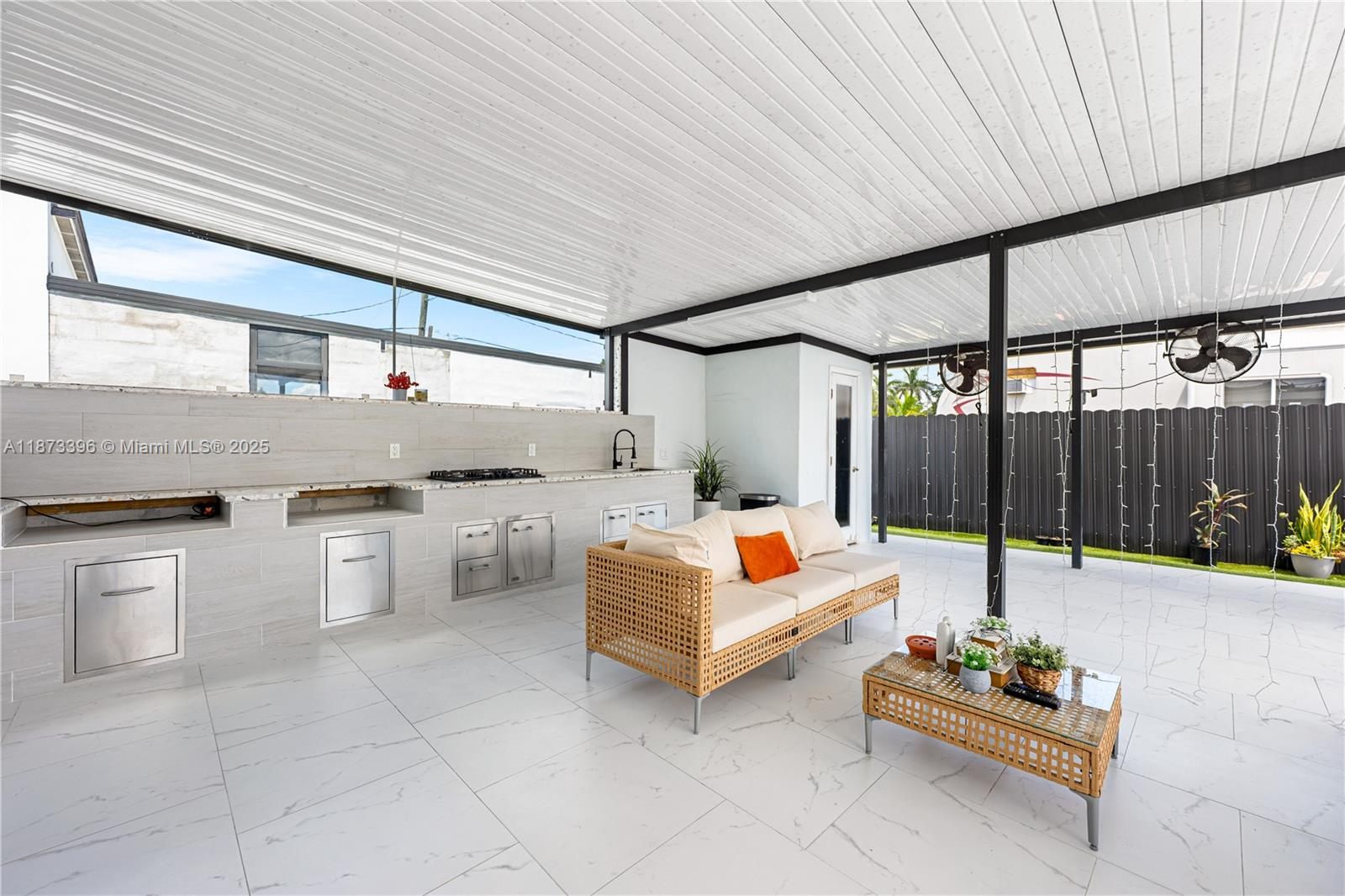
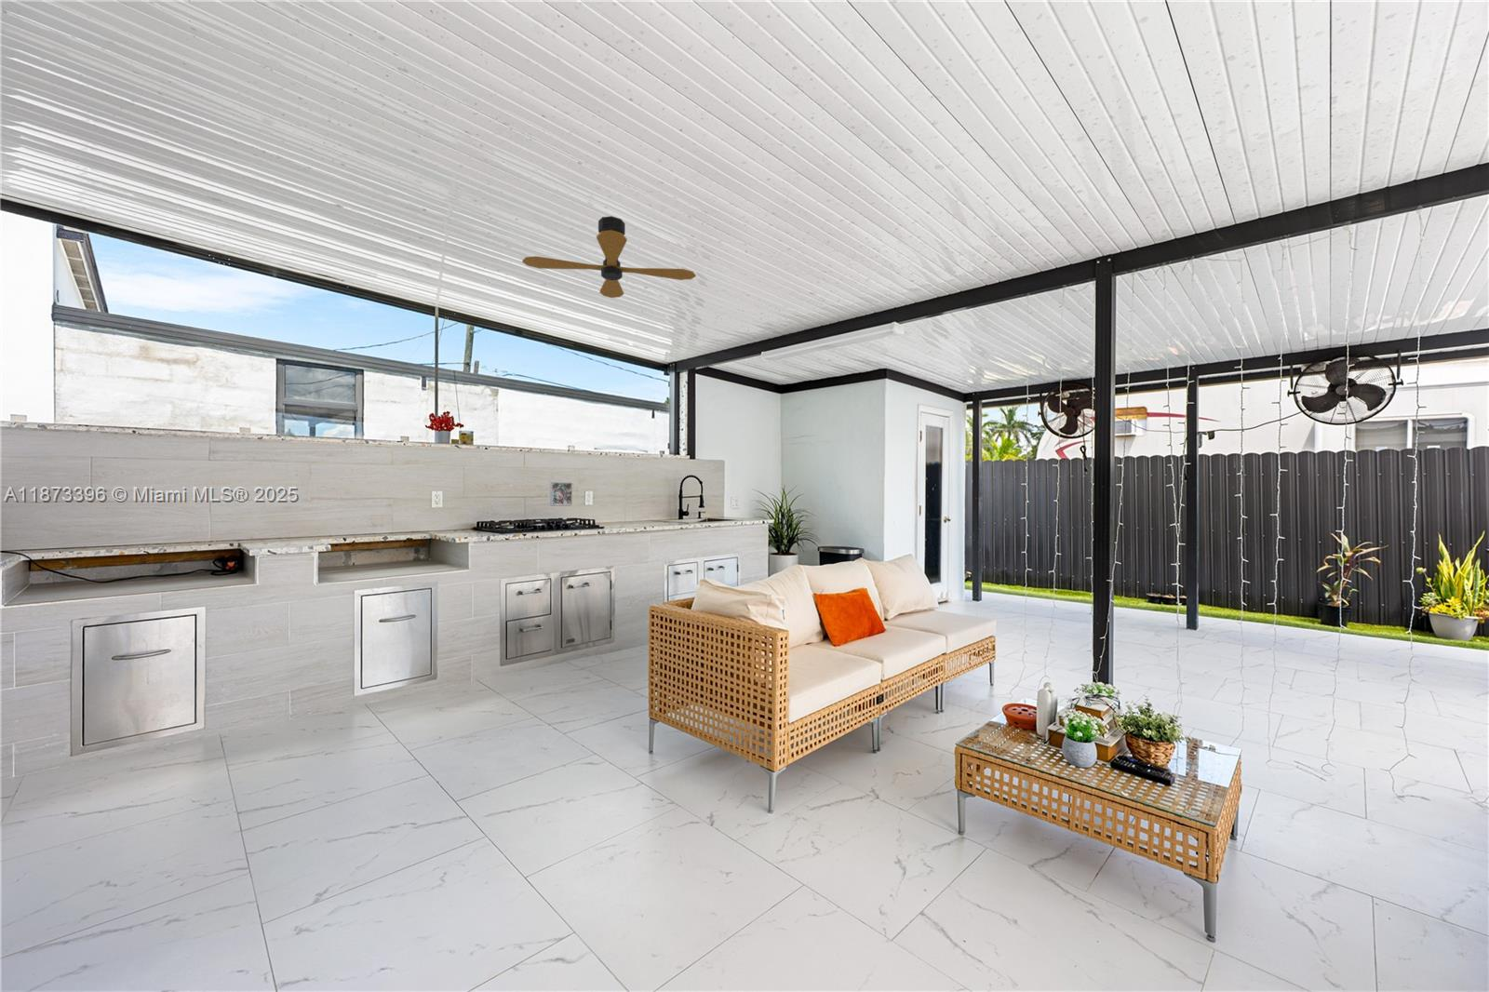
+ decorative tile [549,482,573,507]
+ ceiling fan [521,215,697,299]
